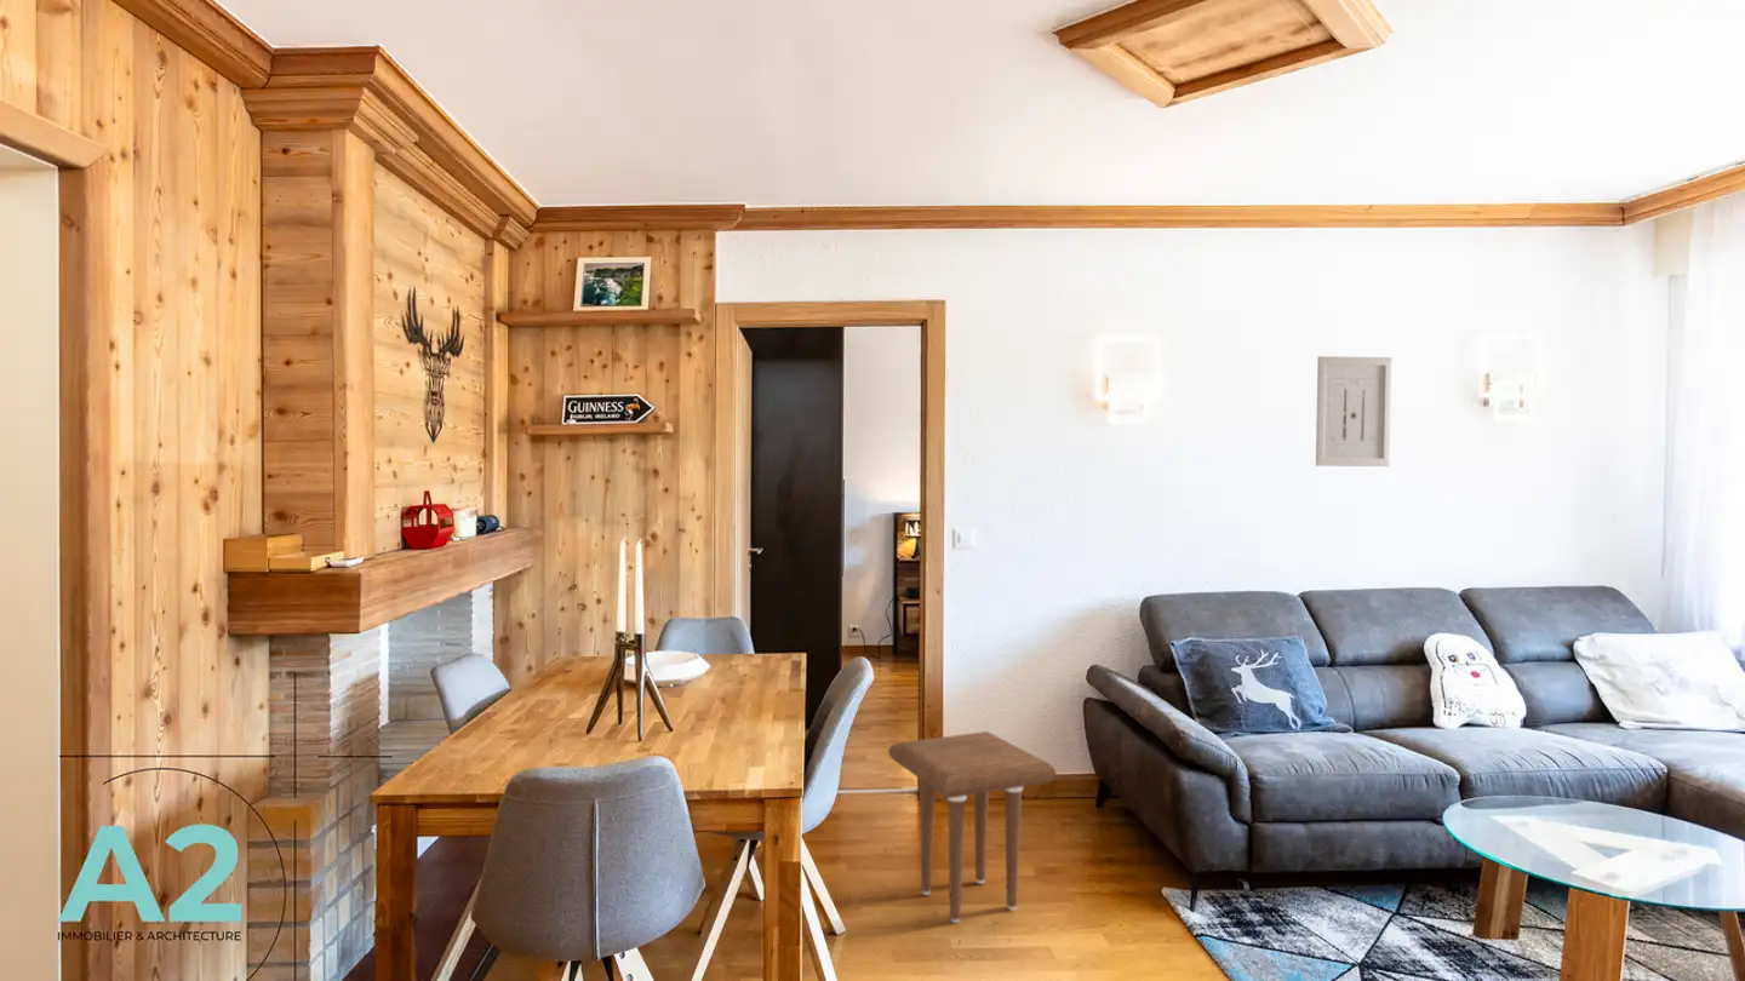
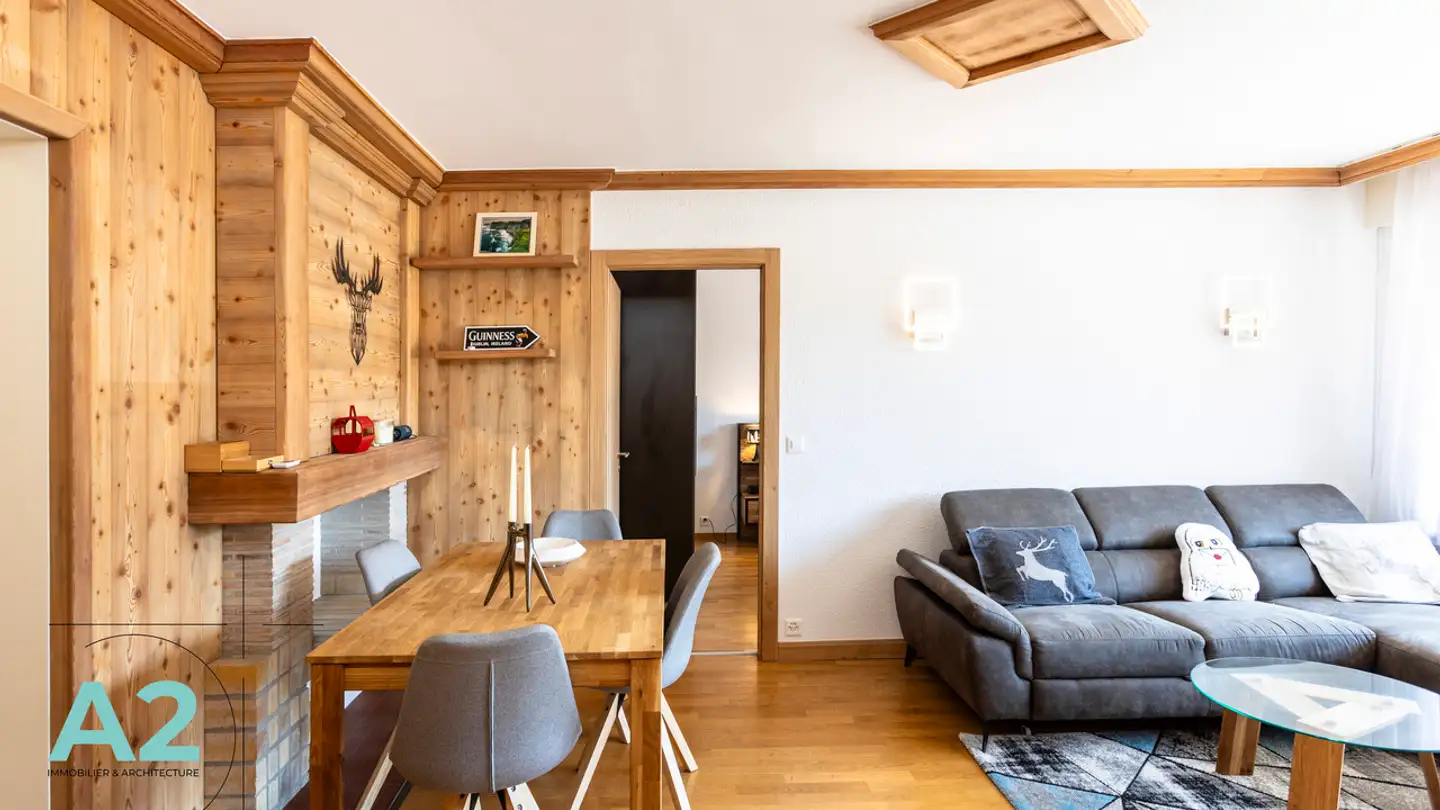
- wall art [1315,355,1394,467]
- side table [887,730,1058,924]
